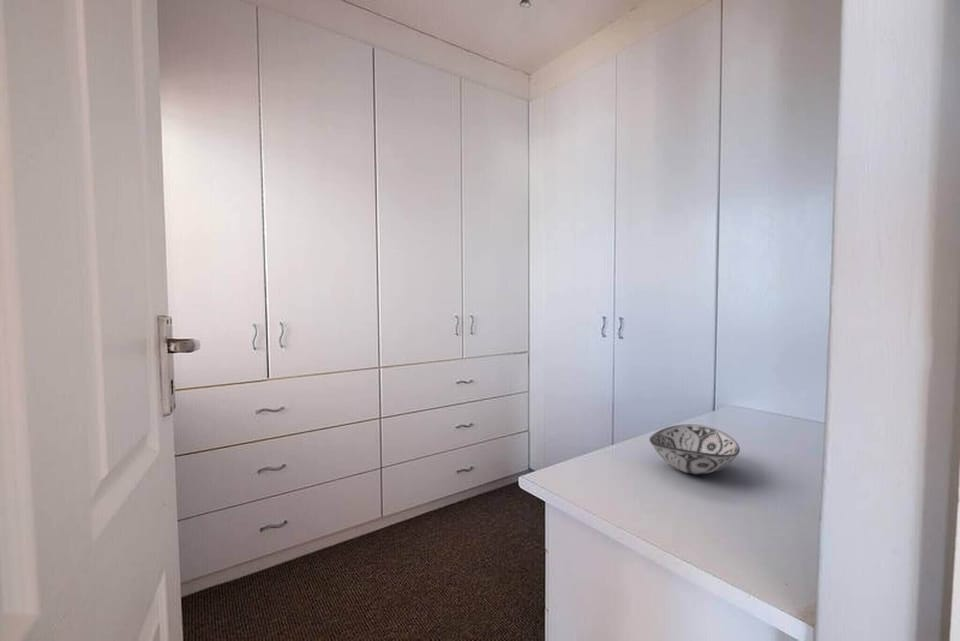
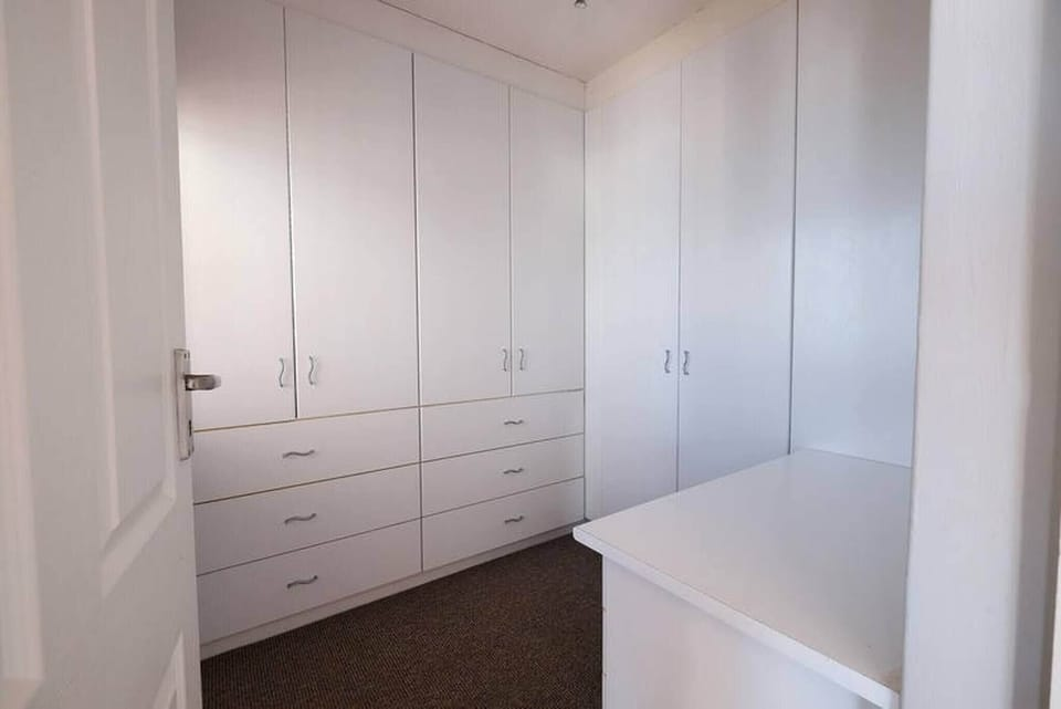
- decorative bowl [648,423,741,475]
